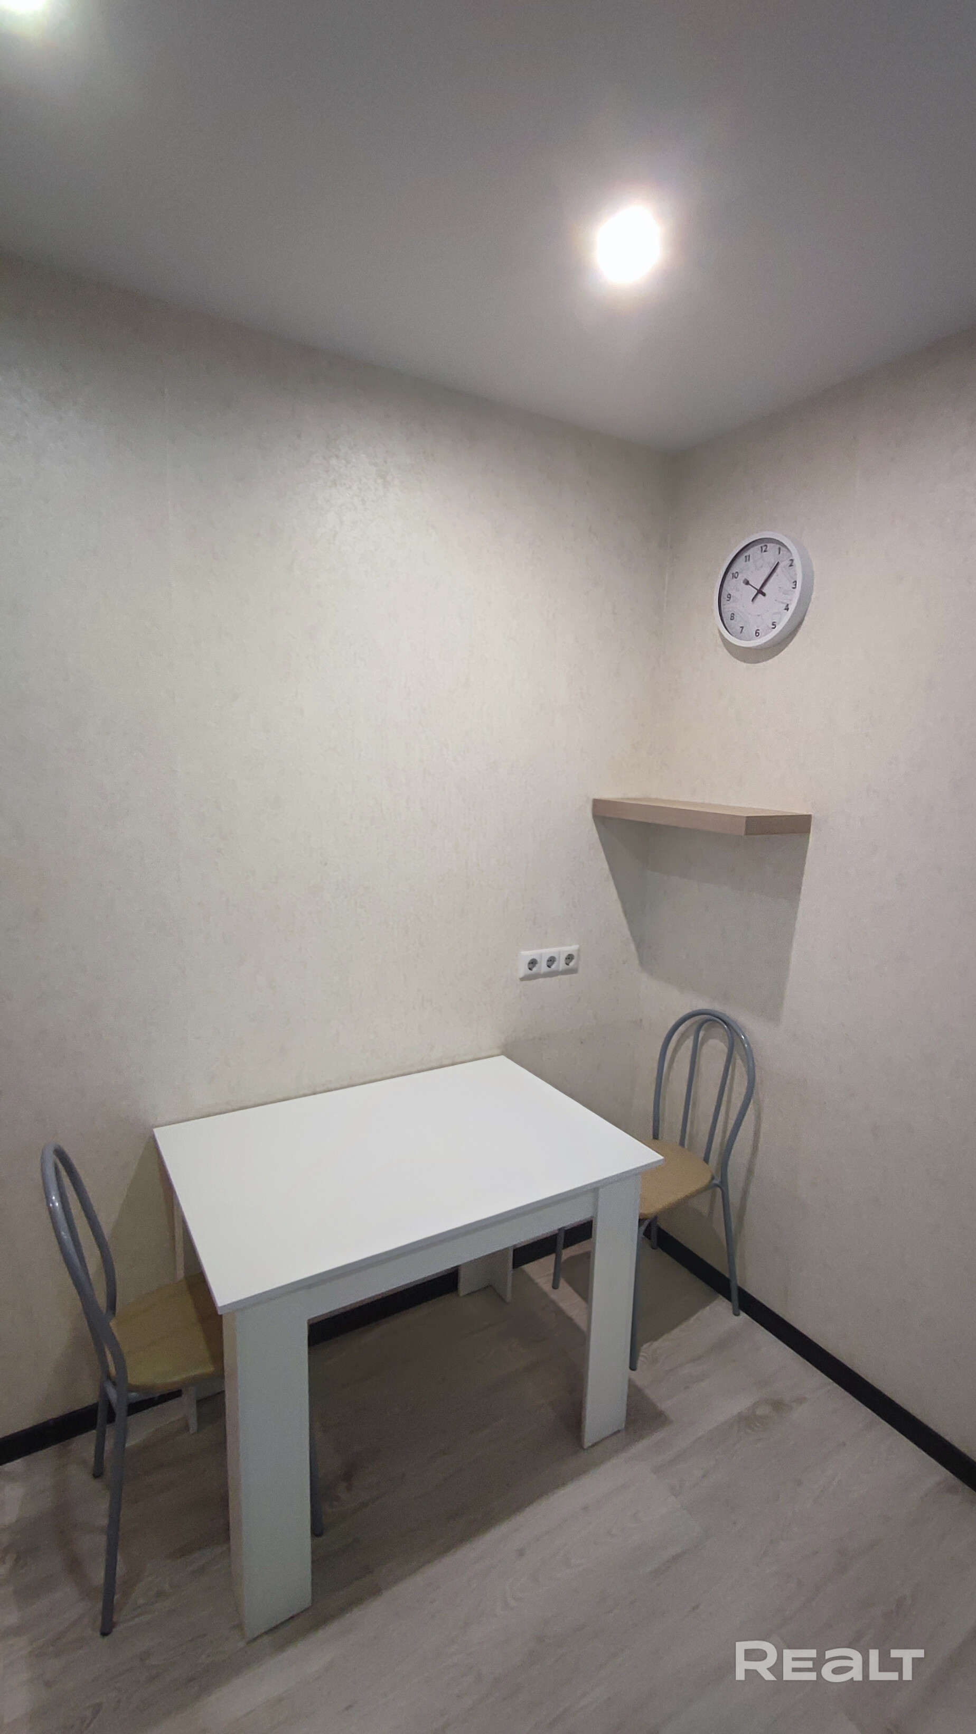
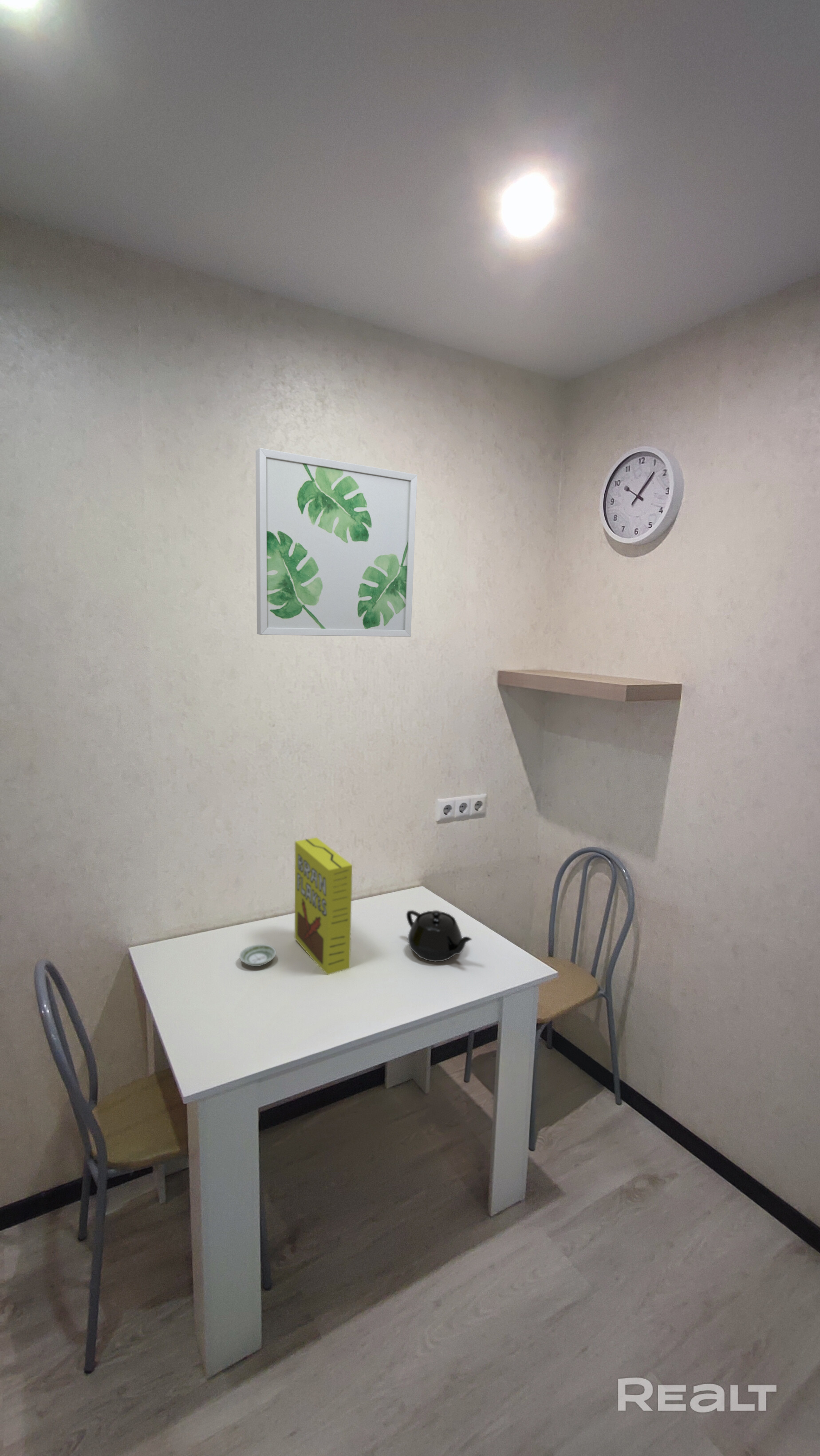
+ teapot [406,910,472,962]
+ wall art [255,448,418,637]
+ cereal box [294,837,353,975]
+ saucer [239,944,276,967]
